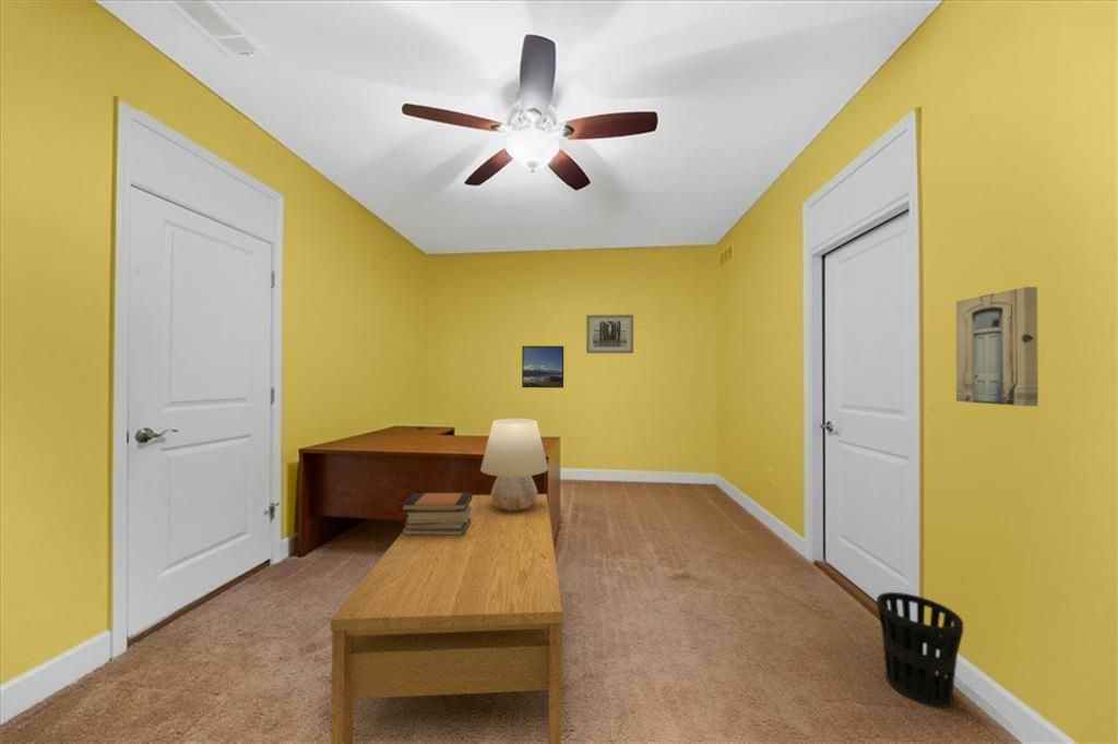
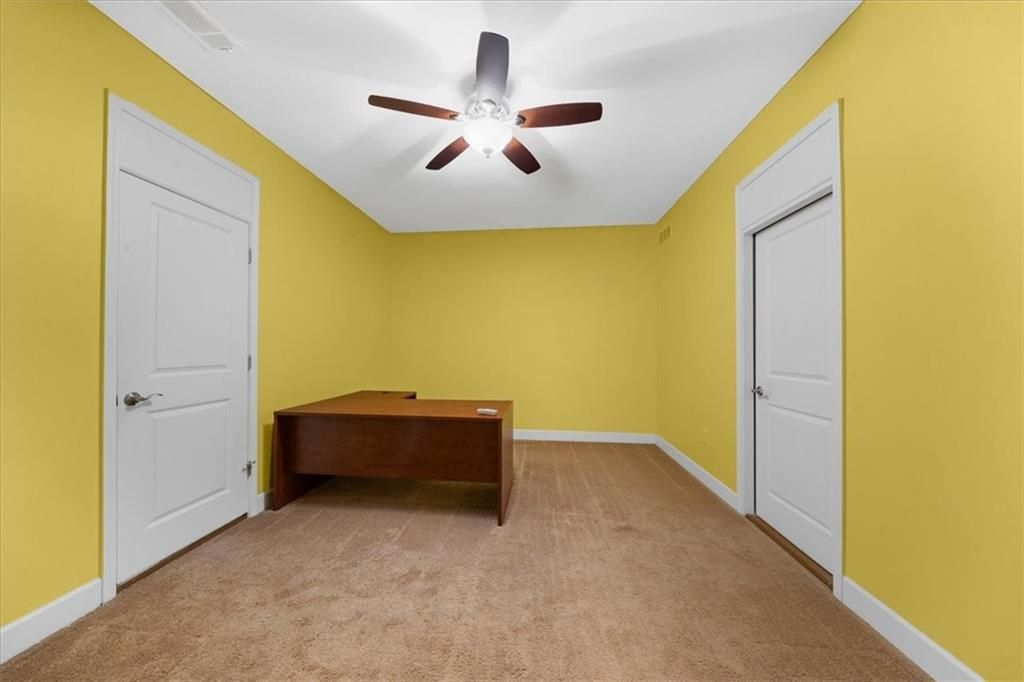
- wall art [955,286,1039,407]
- book stack [400,492,474,536]
- wastebasket [876,591,964,709]
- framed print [521,345,564,389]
- coffee table [330,493,563,744]
- wall art [585,313,634,355]
- table lamp [479,418,549,512]
